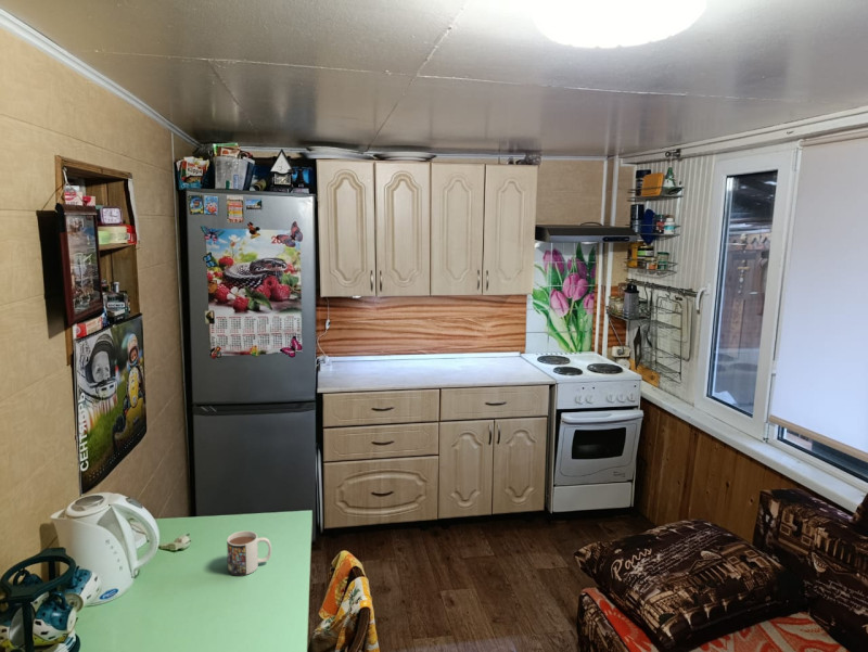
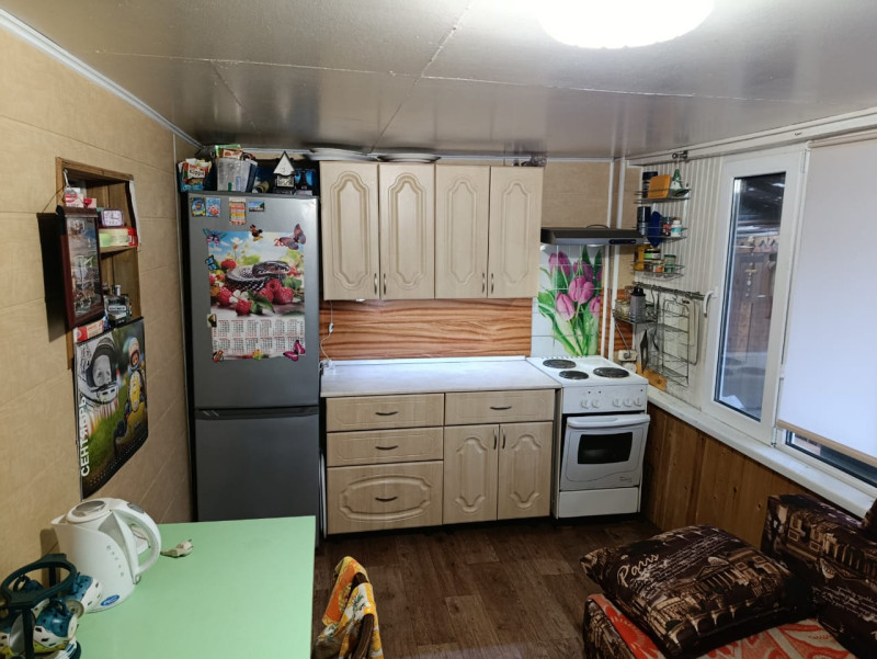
- mug [226,529,272,576]
